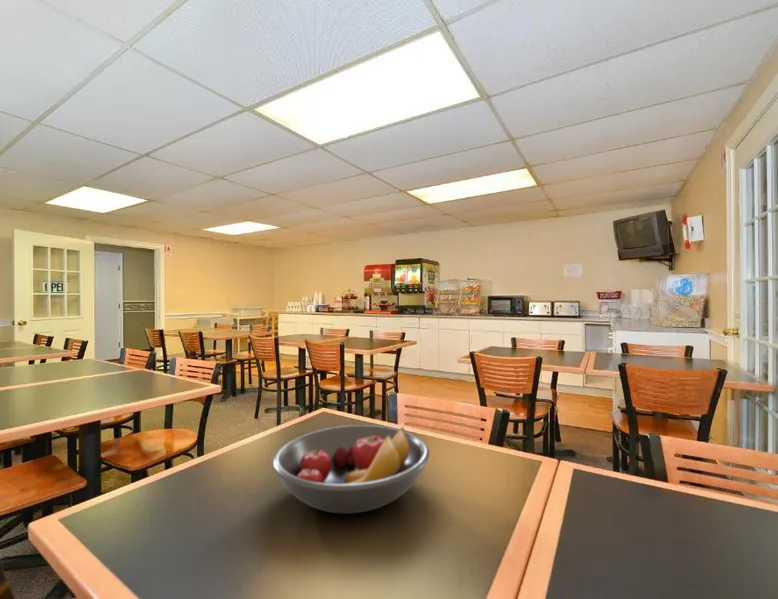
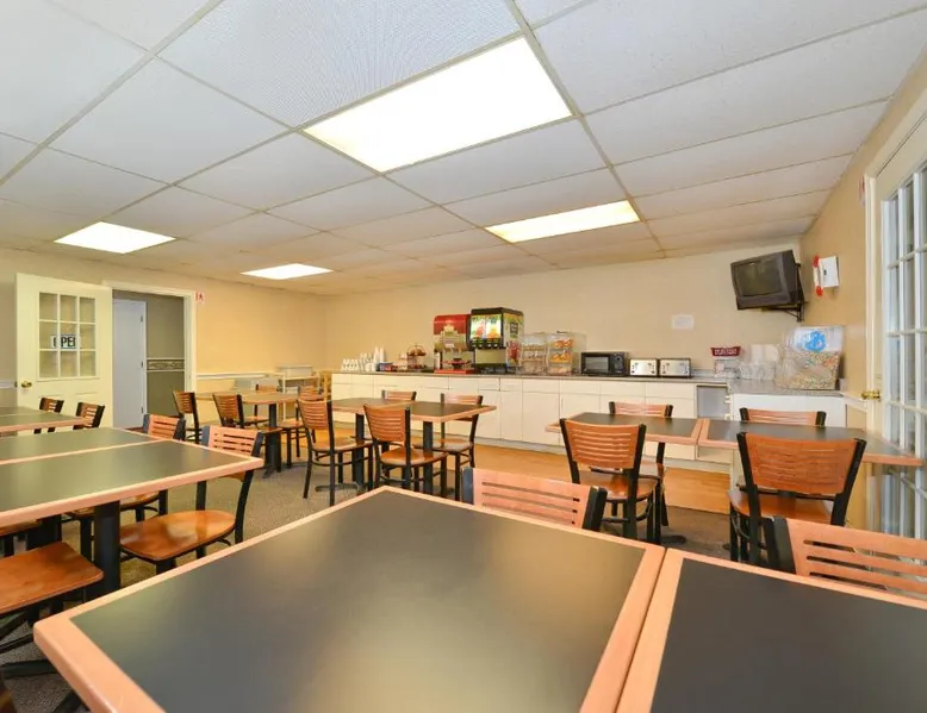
- fruit bowl [271,424,431,515]
